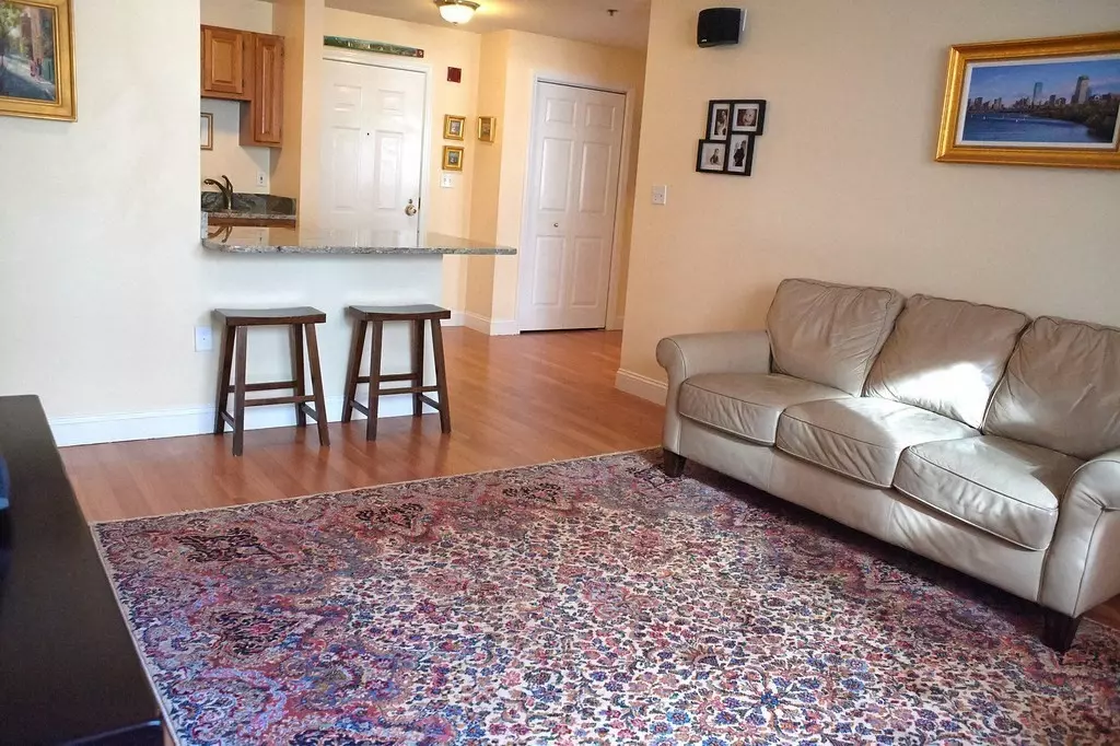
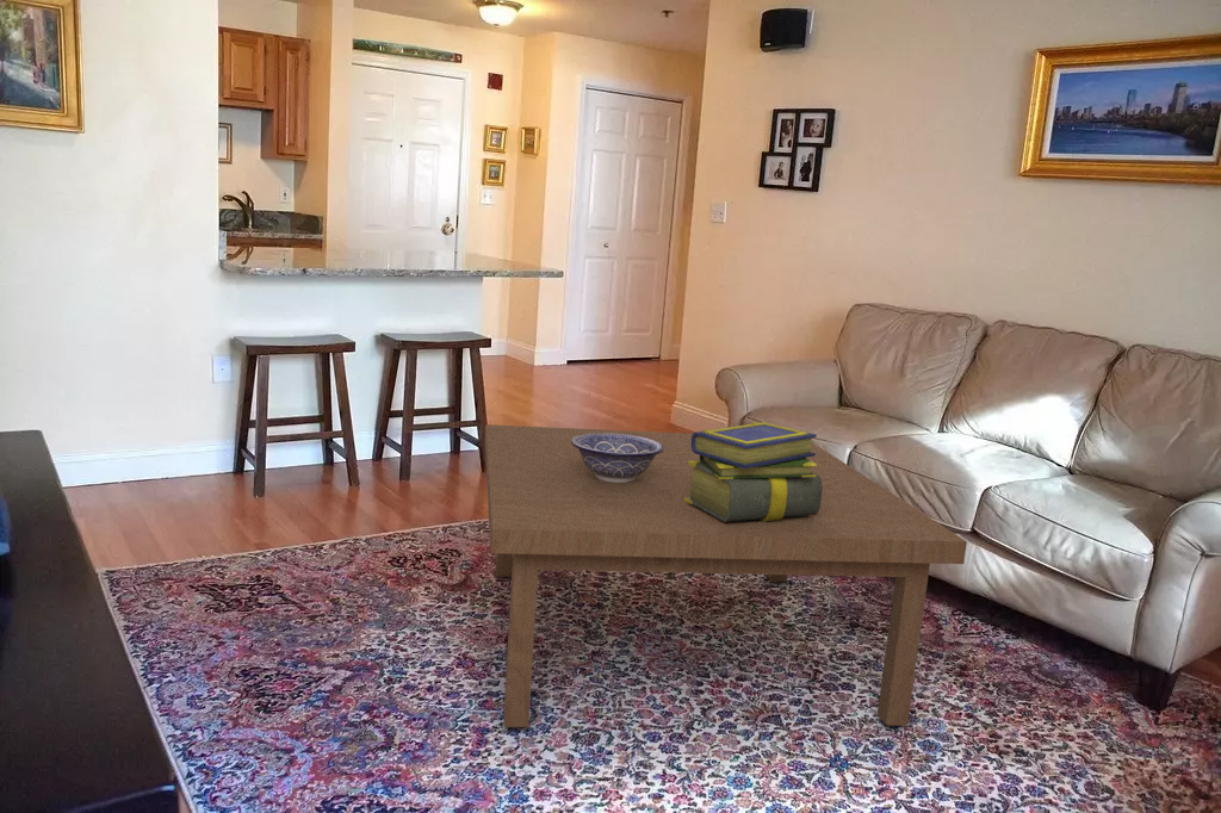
+ stack of books [684,421,823,522]
+ decorative bowl [571,433,664,483]
+ coffee table [484,423,968,728]
